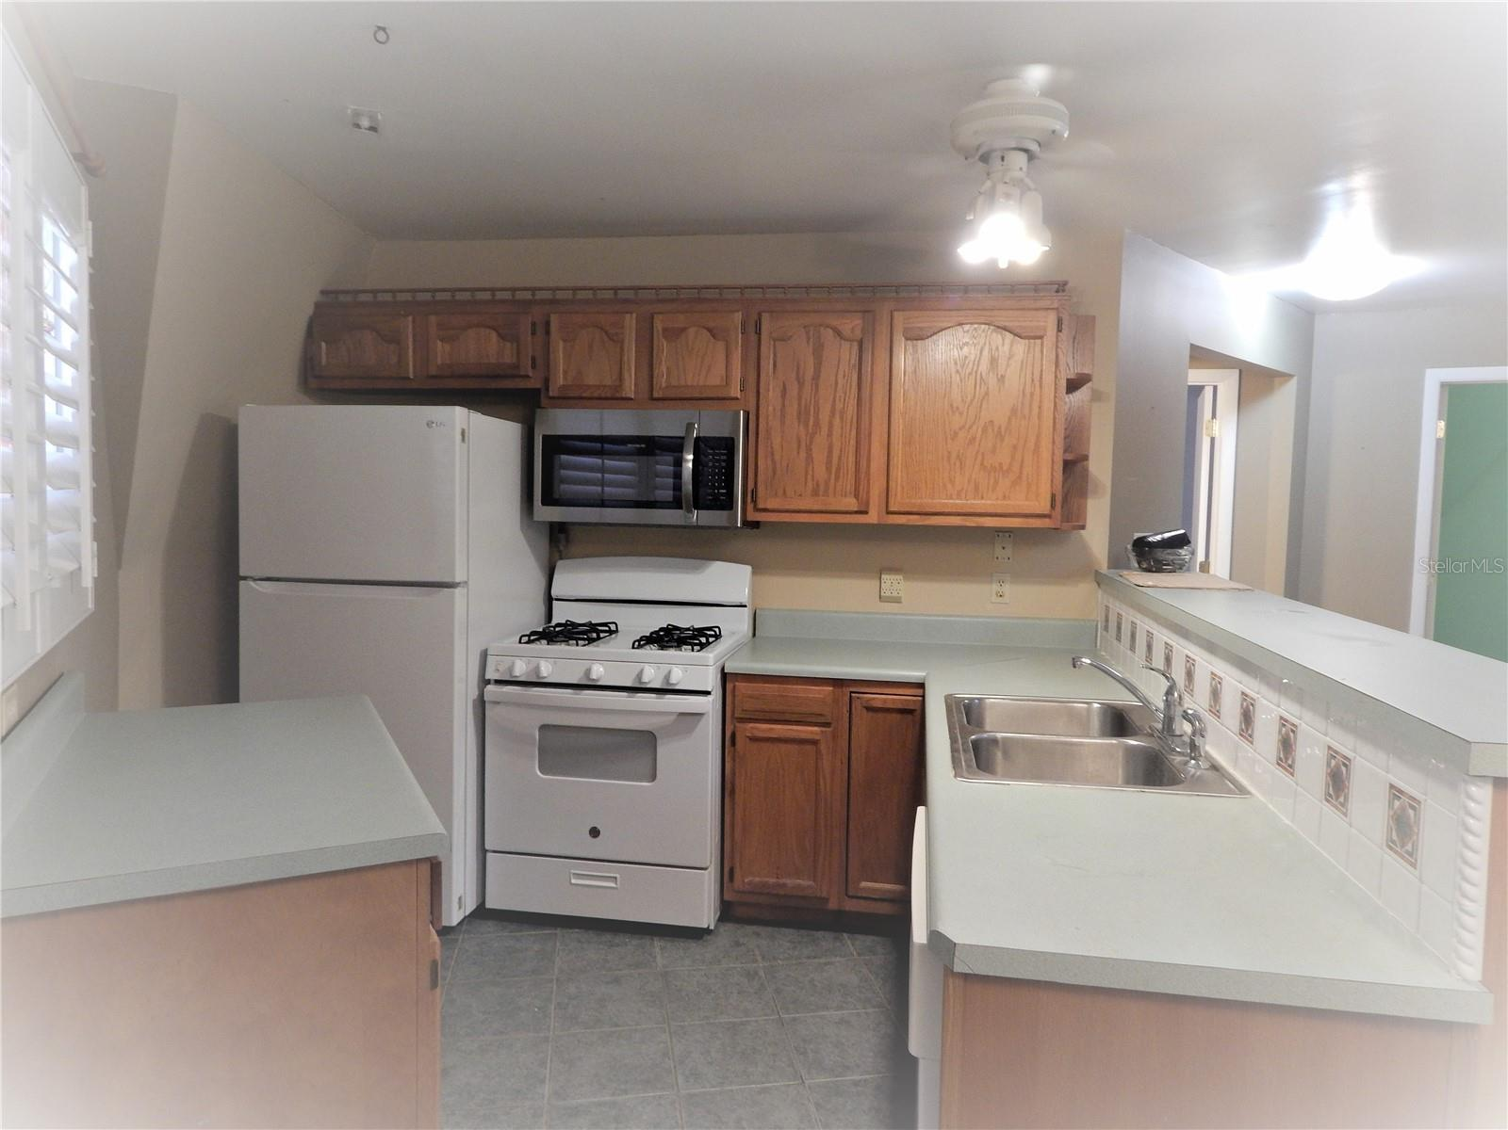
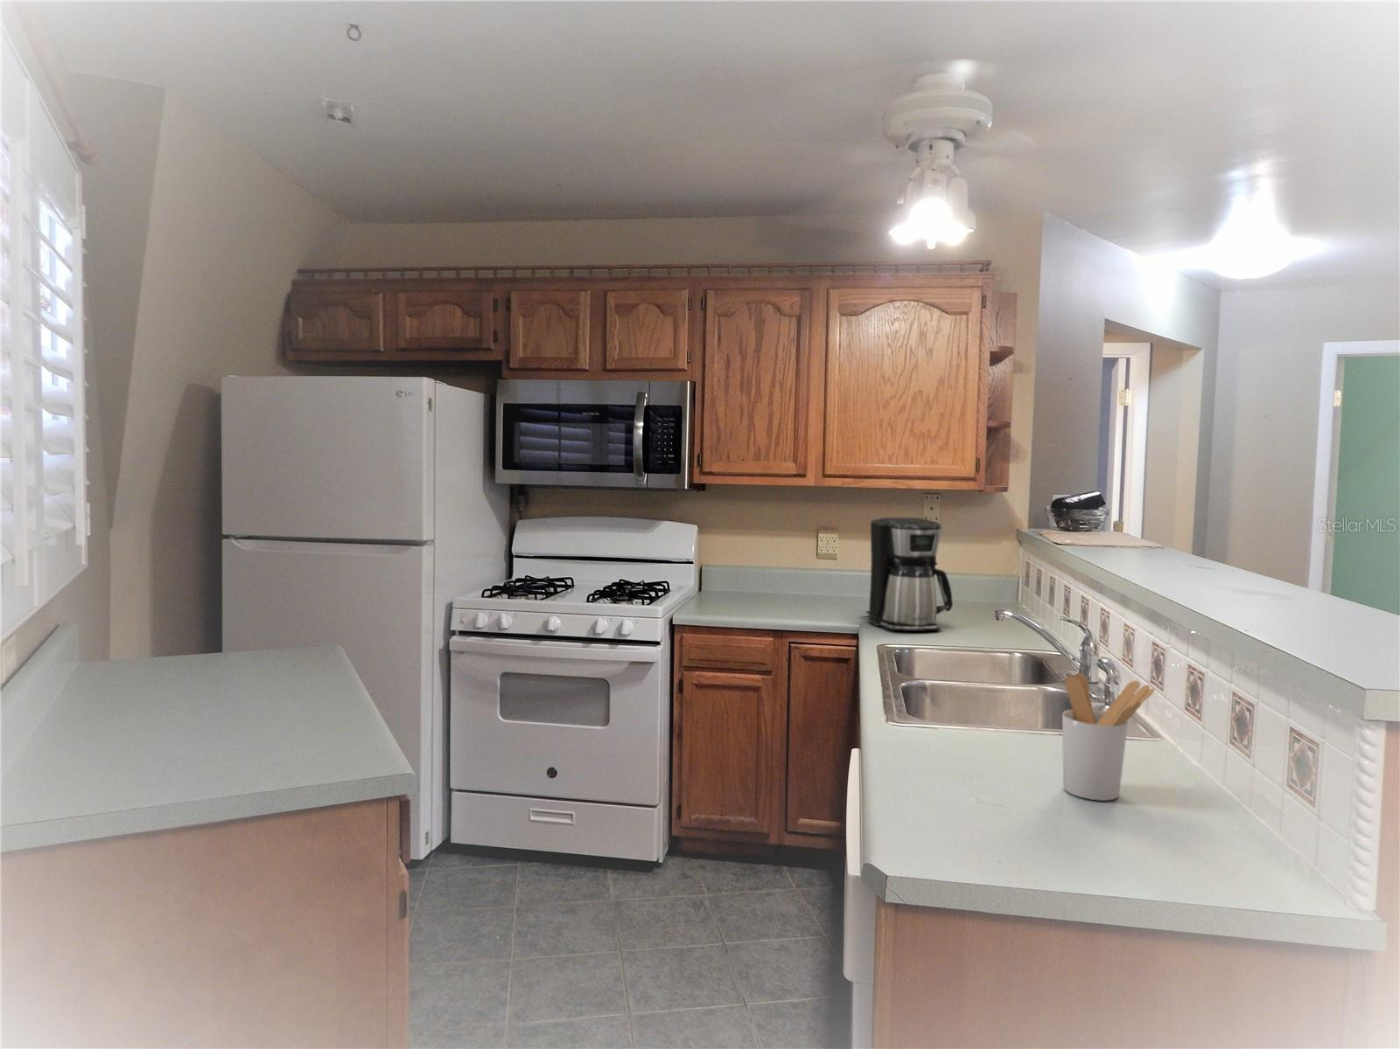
+ utensil holder [1062,672,1156,801]
+ coffee maker [865,517,954,632]
